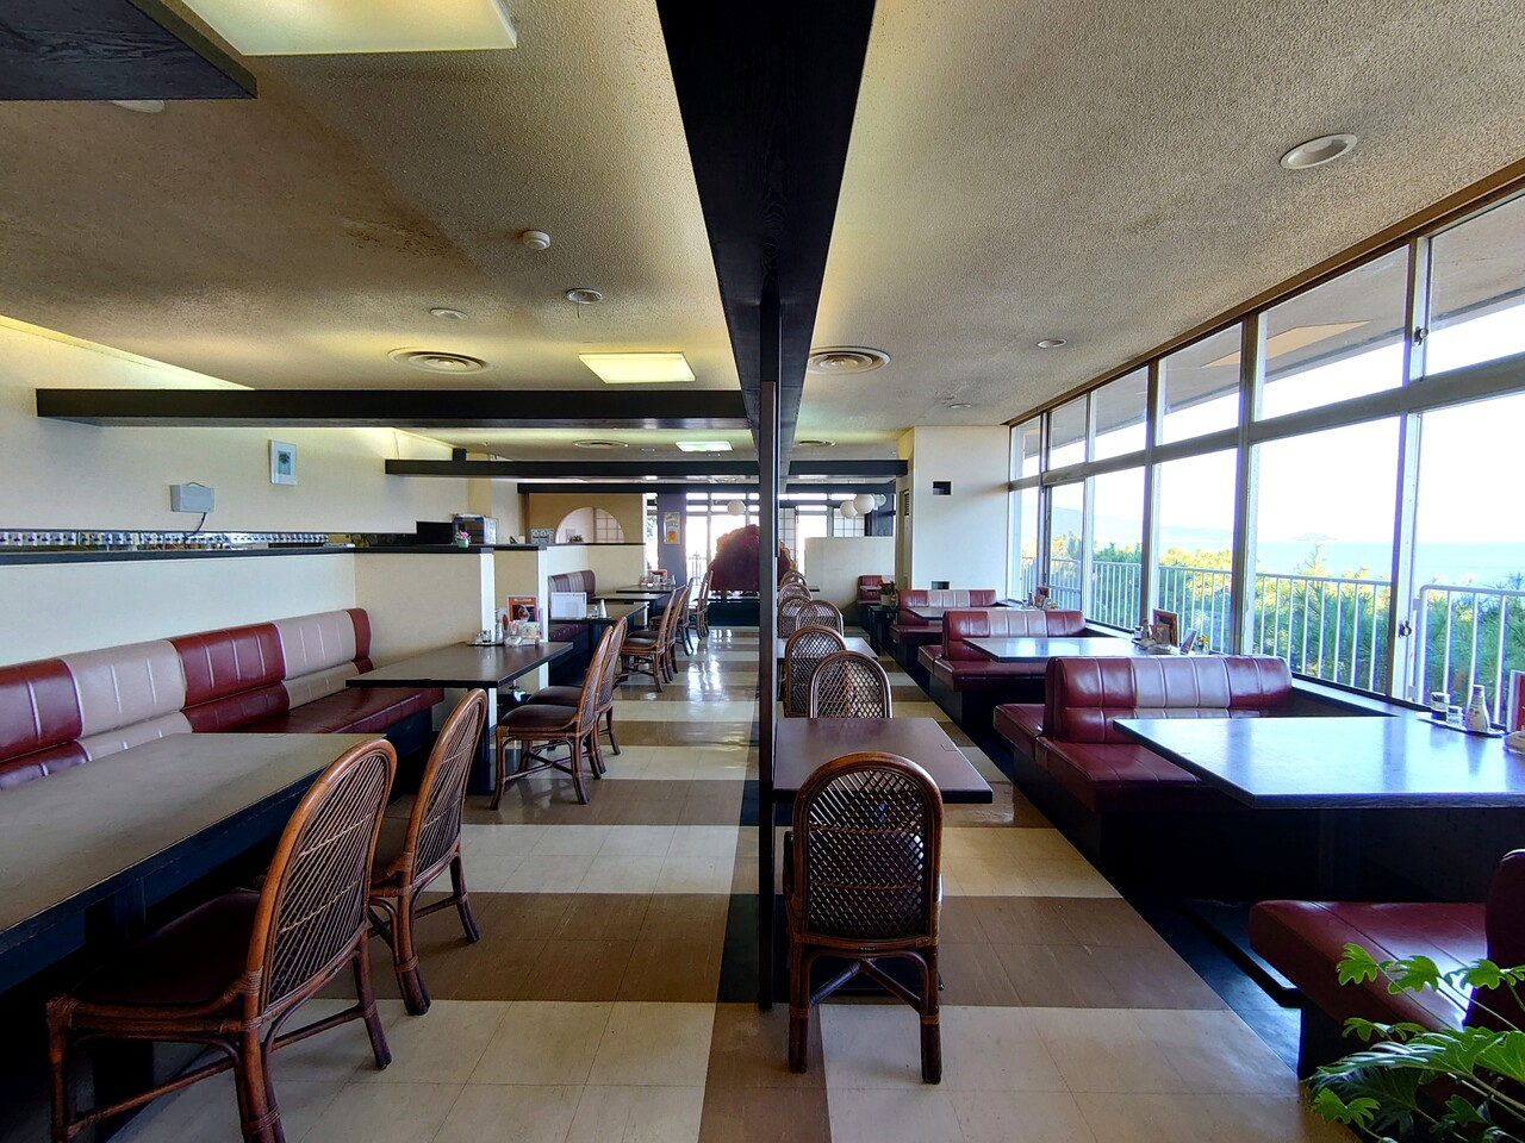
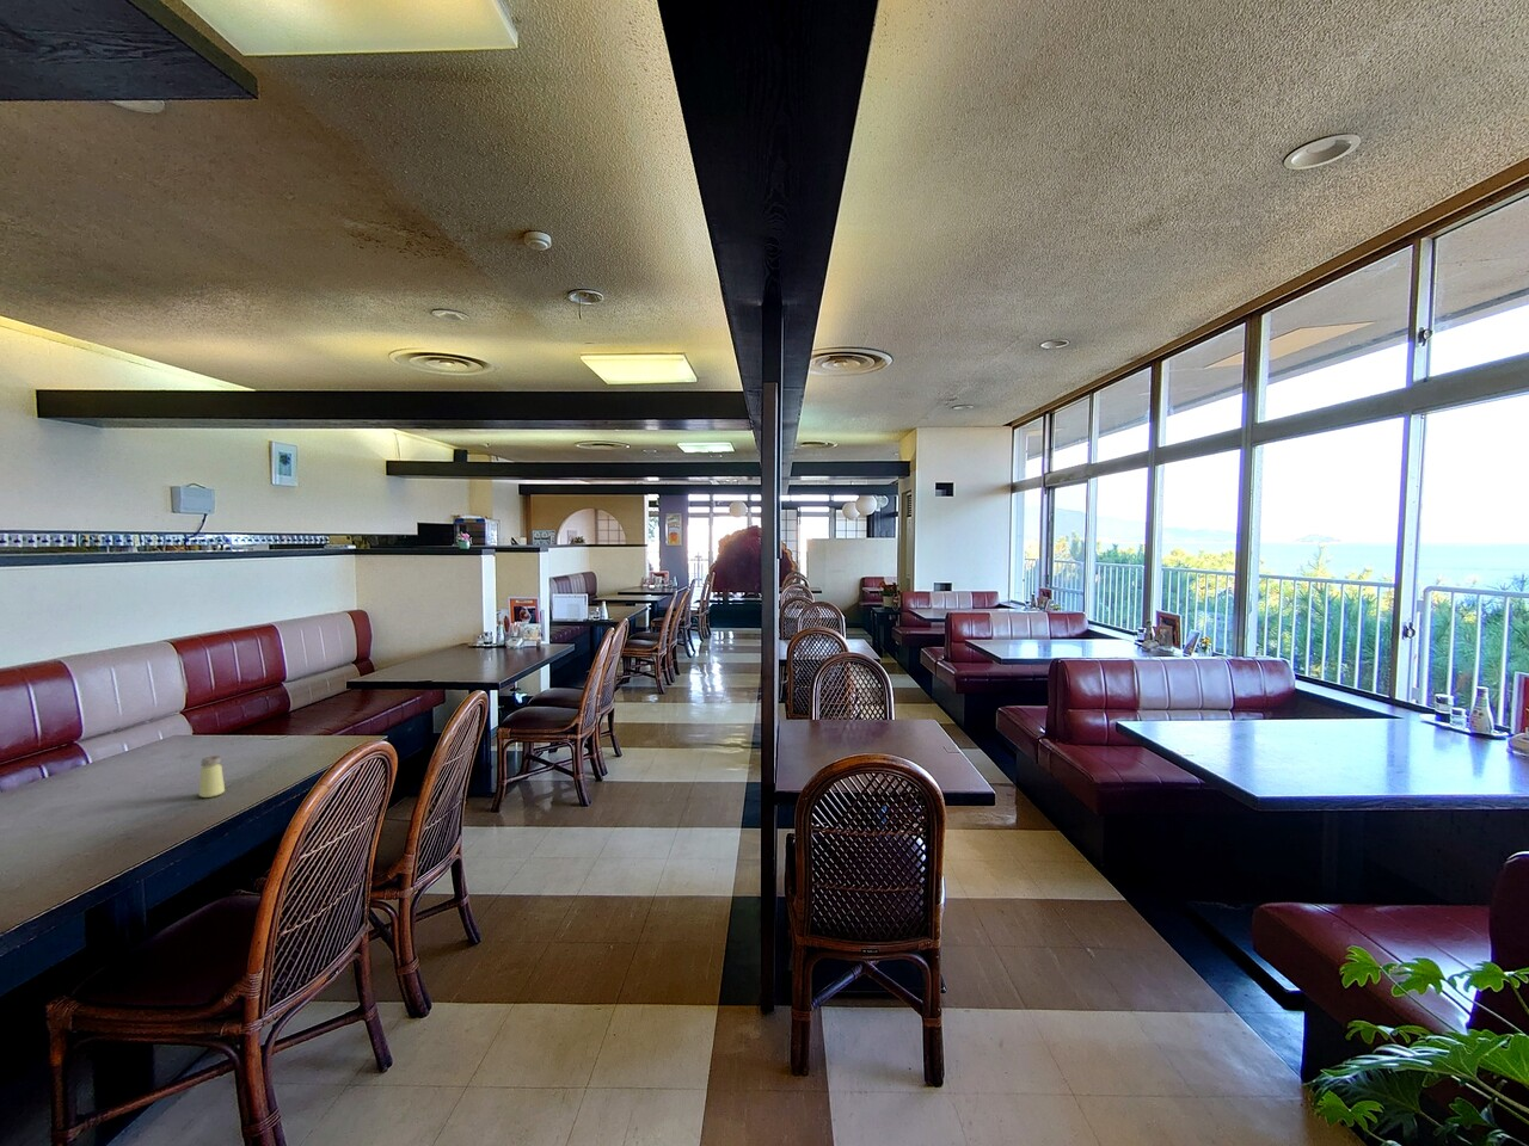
+ saltshaker [199,755,226,798]
